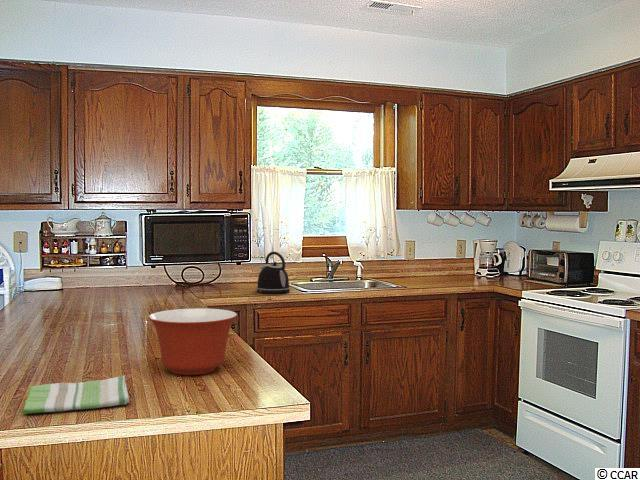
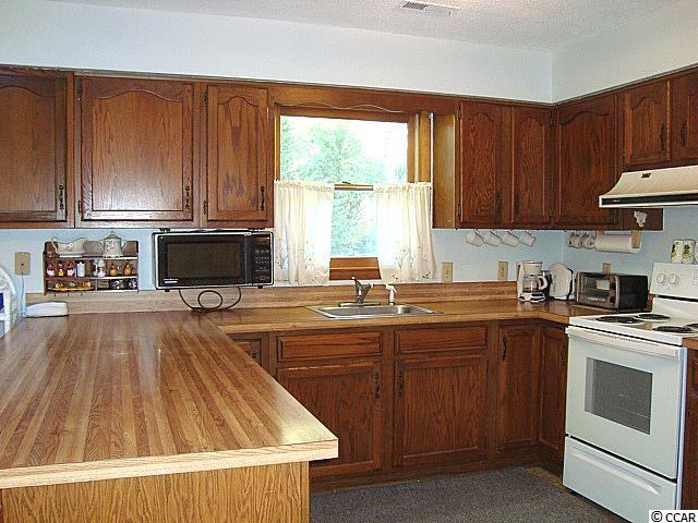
- mixing bowl [147,307,238,376]
- kettle [256,251,291,294]
- dish towel [22,375,130,415]
